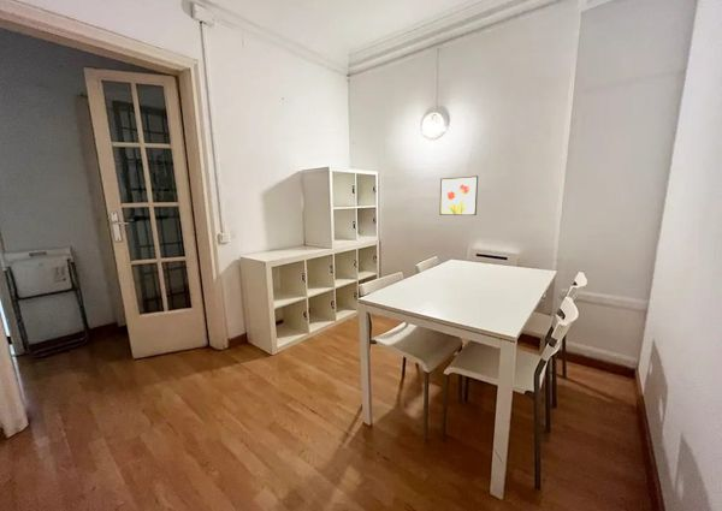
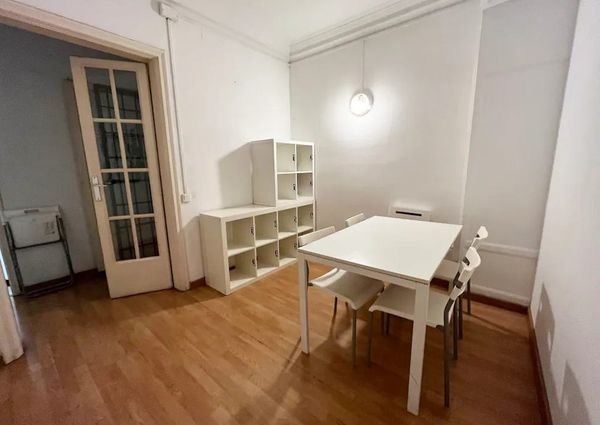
- wall art [438,174,479,216]
